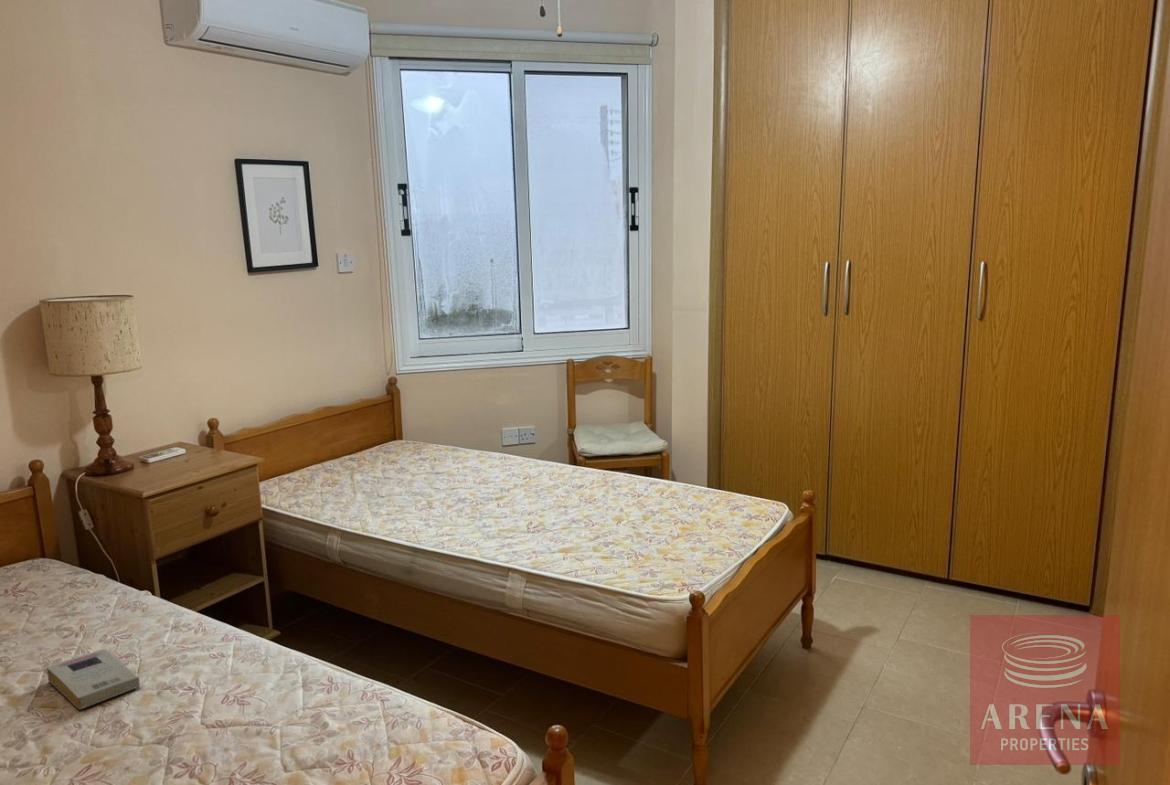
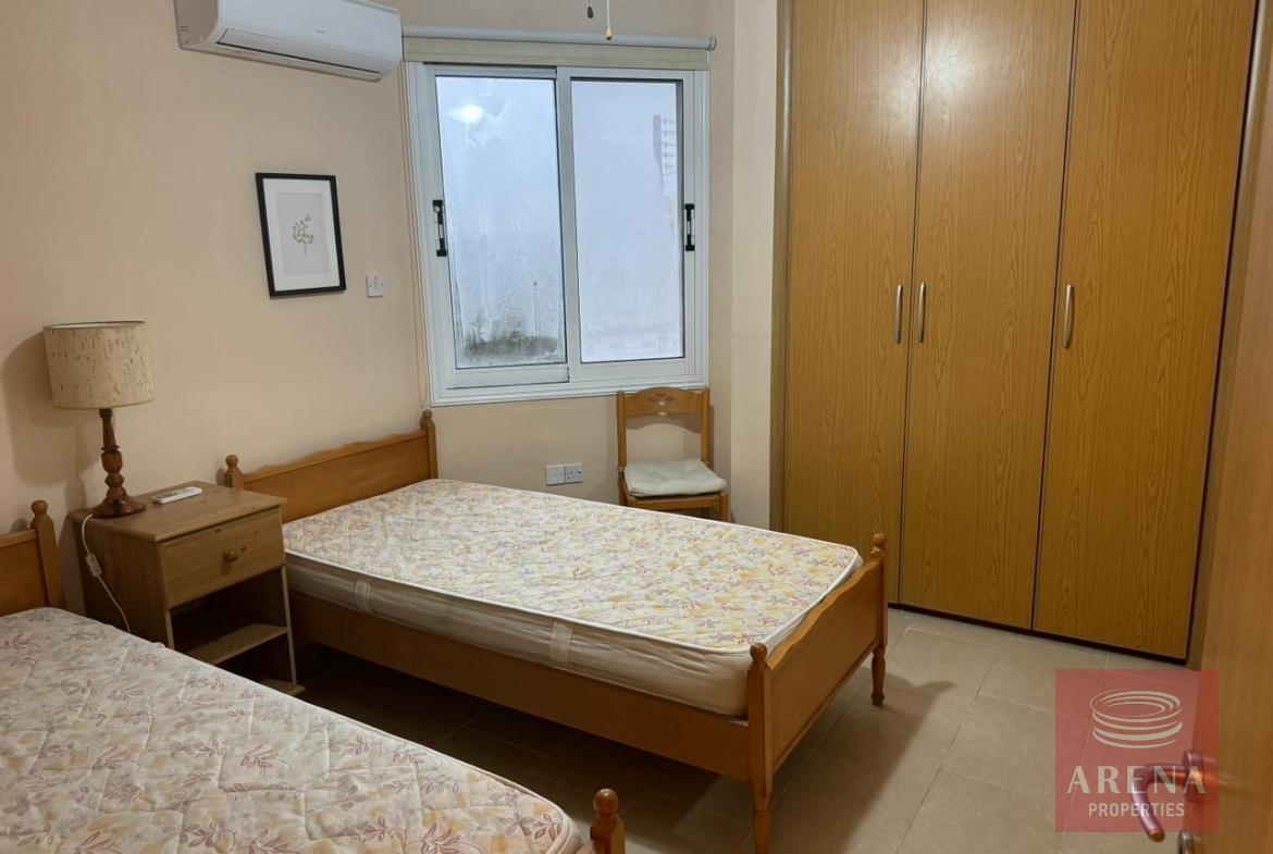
- book [46,648,141,711]
